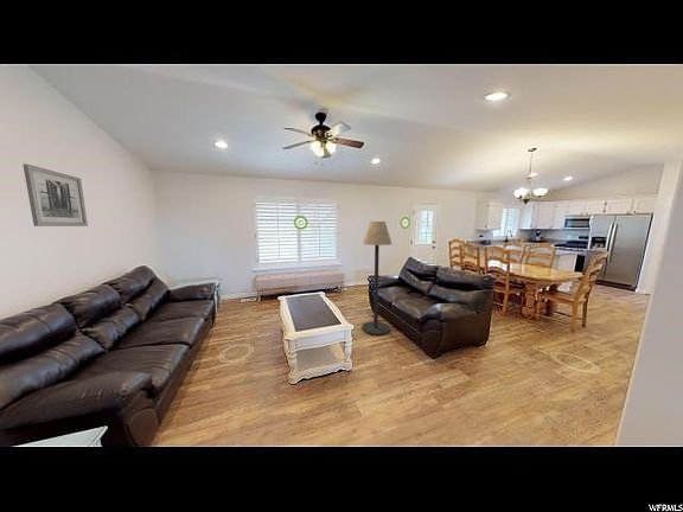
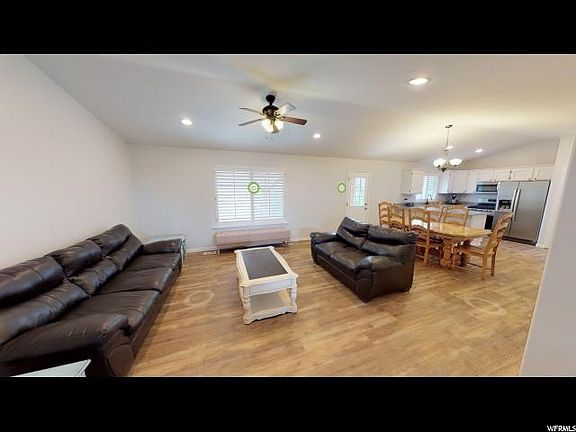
- floor lamp [360,220,394,337]
- wall art [21,162,89,228]
